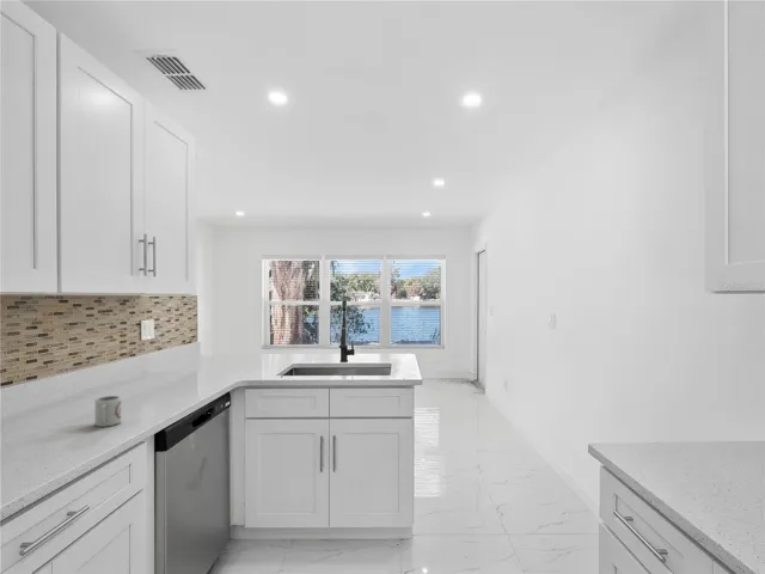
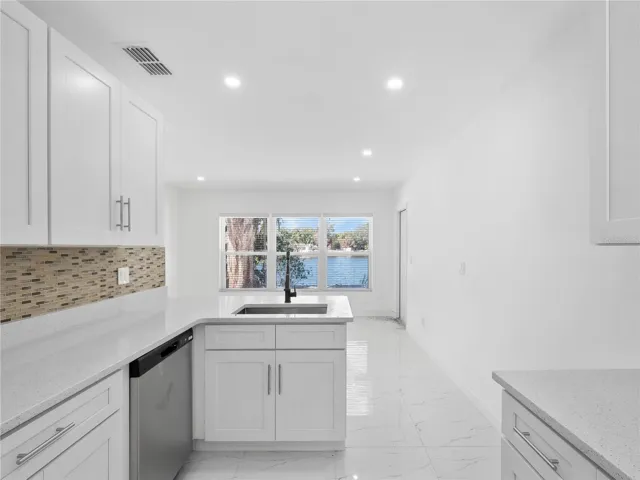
- cup [93,395,122,428]
